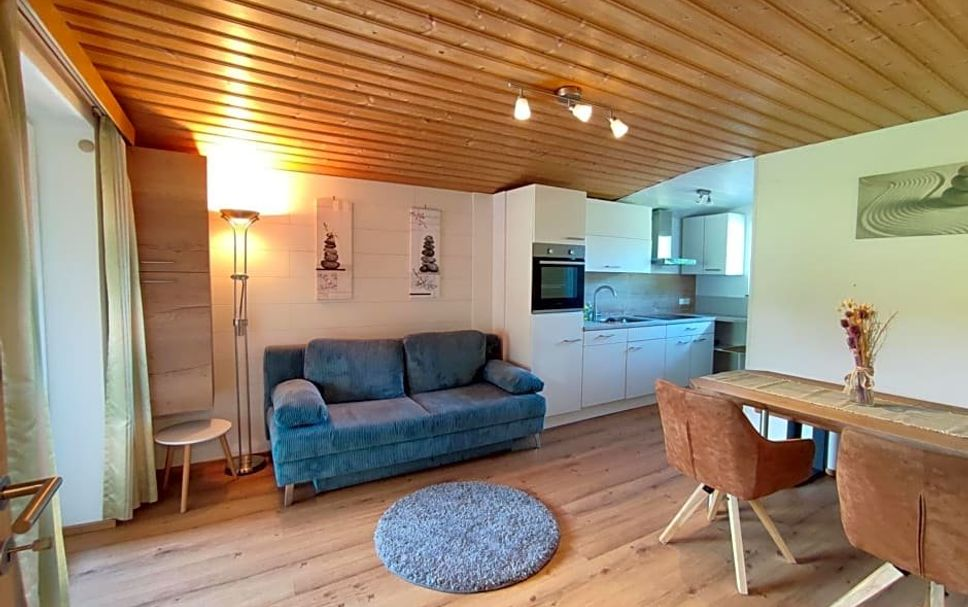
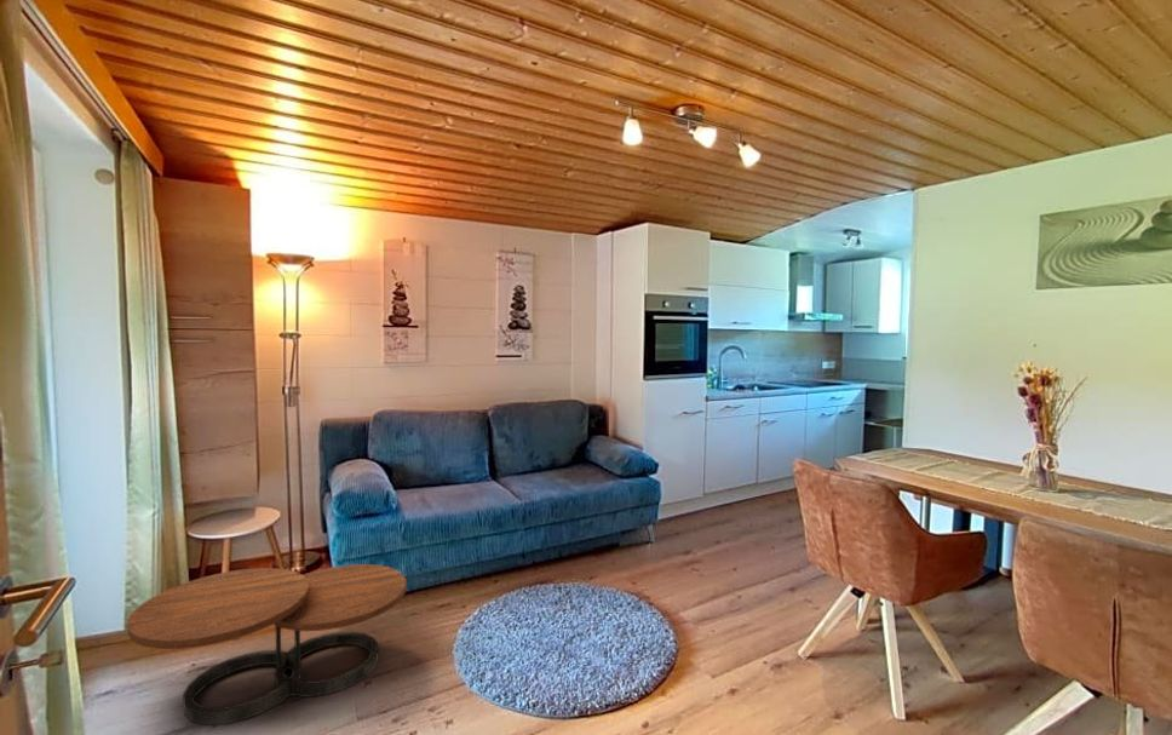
+ coffee table [126,563,407,725]
